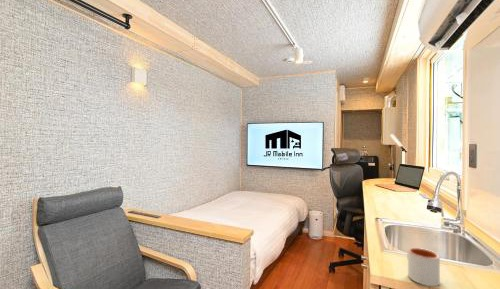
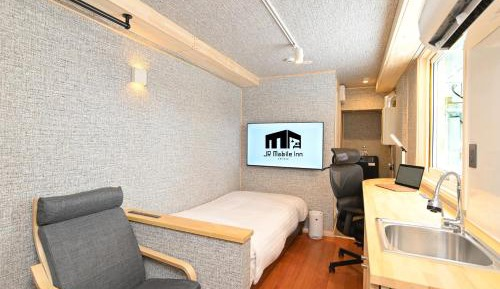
- mug [406,247,441,287]
